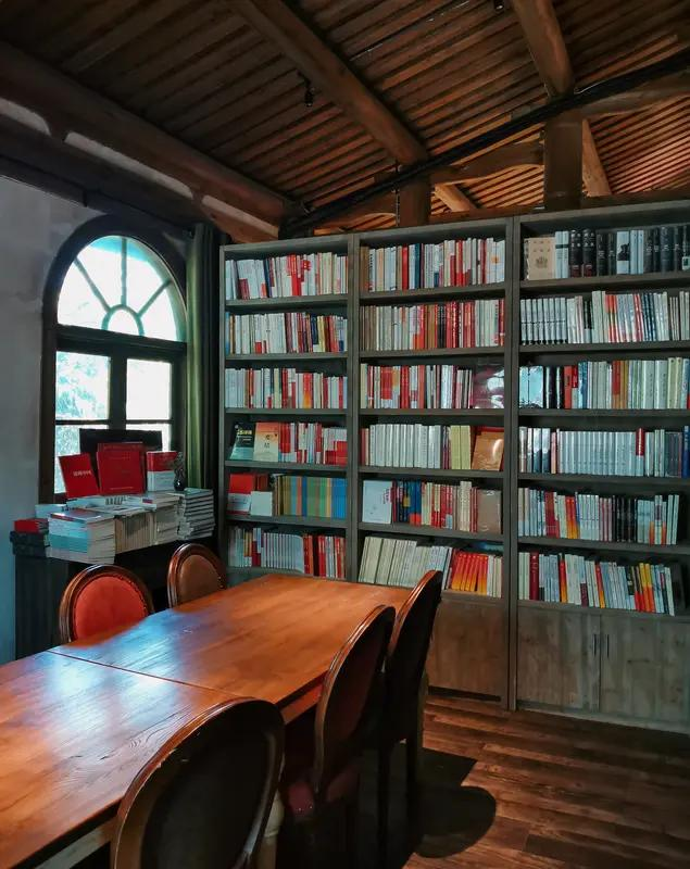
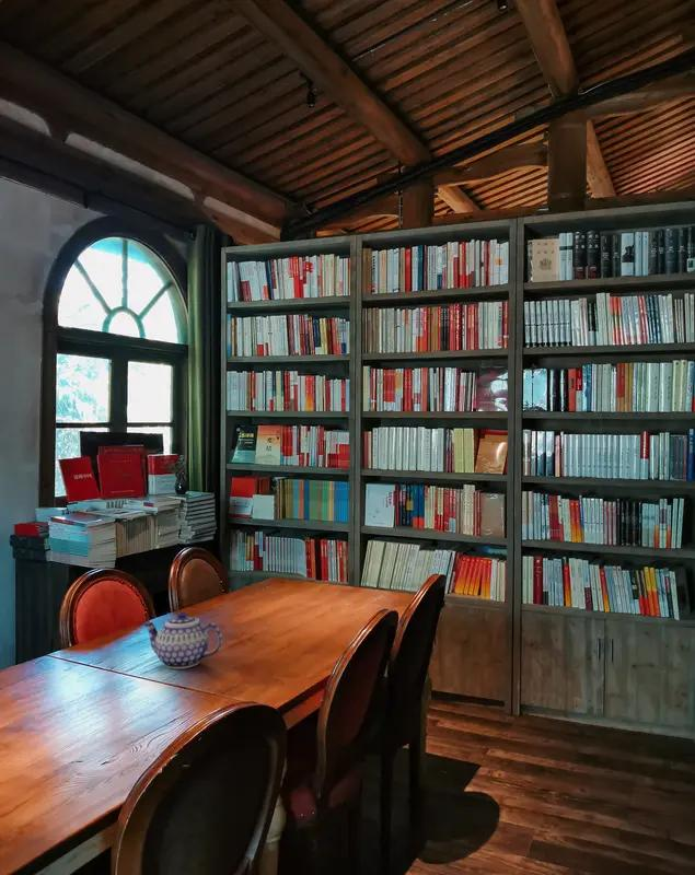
+ teapot [142,610,223,669]
